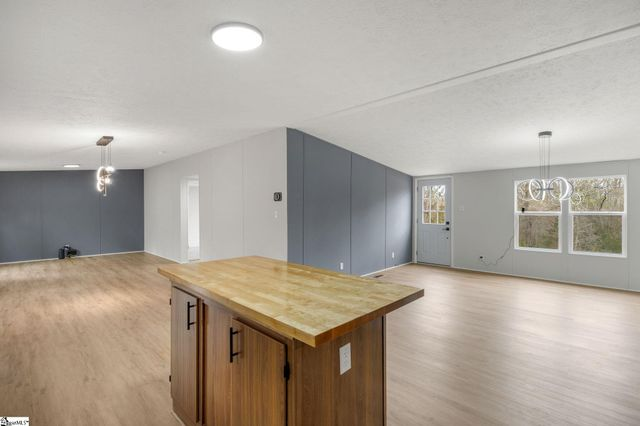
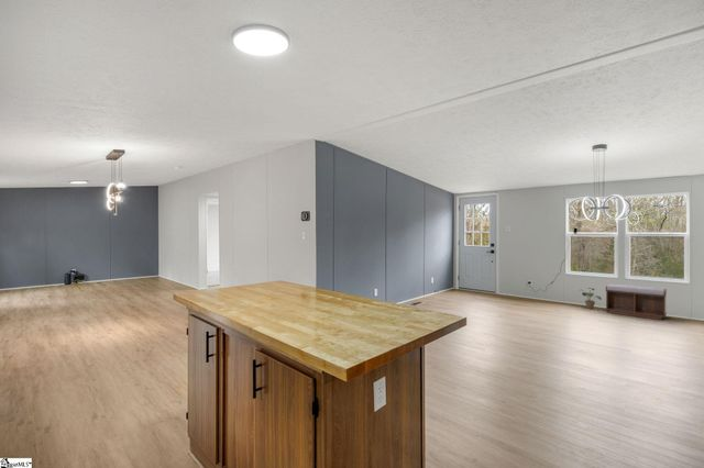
+ potted plant [578,287,603,310]
+ bench [605,282,668,321]
